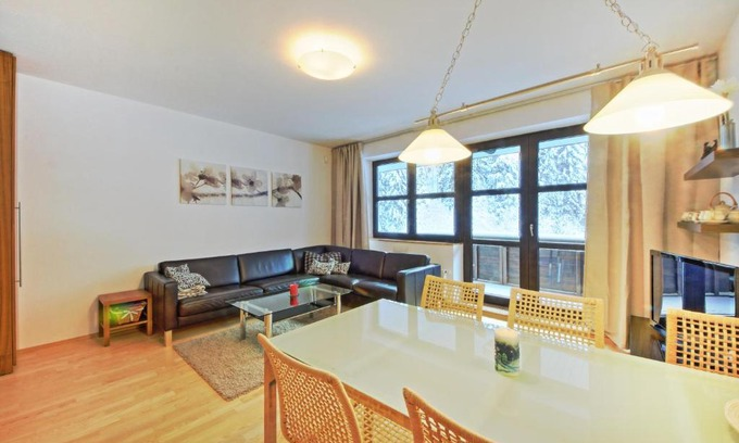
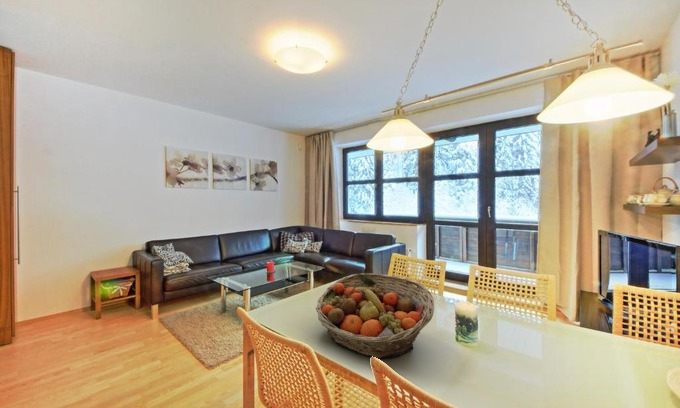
+ fruit basket [315,272,435,359]
